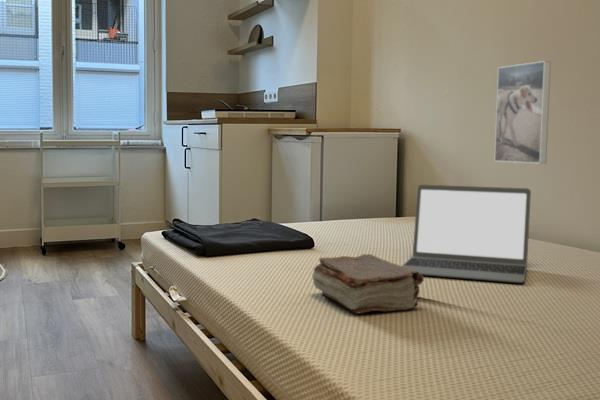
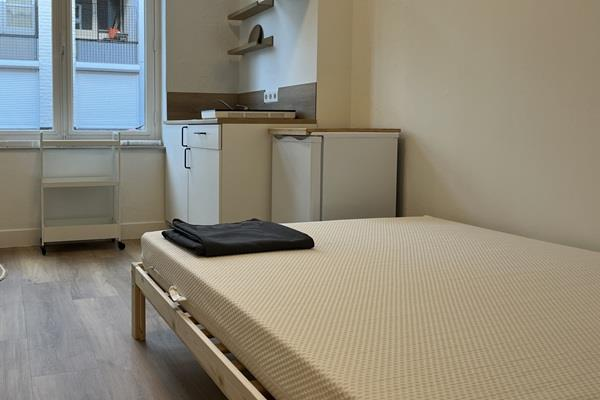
- book [311,253,425,314]
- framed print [493,60,552,165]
- laptop [401,184,532,284]
